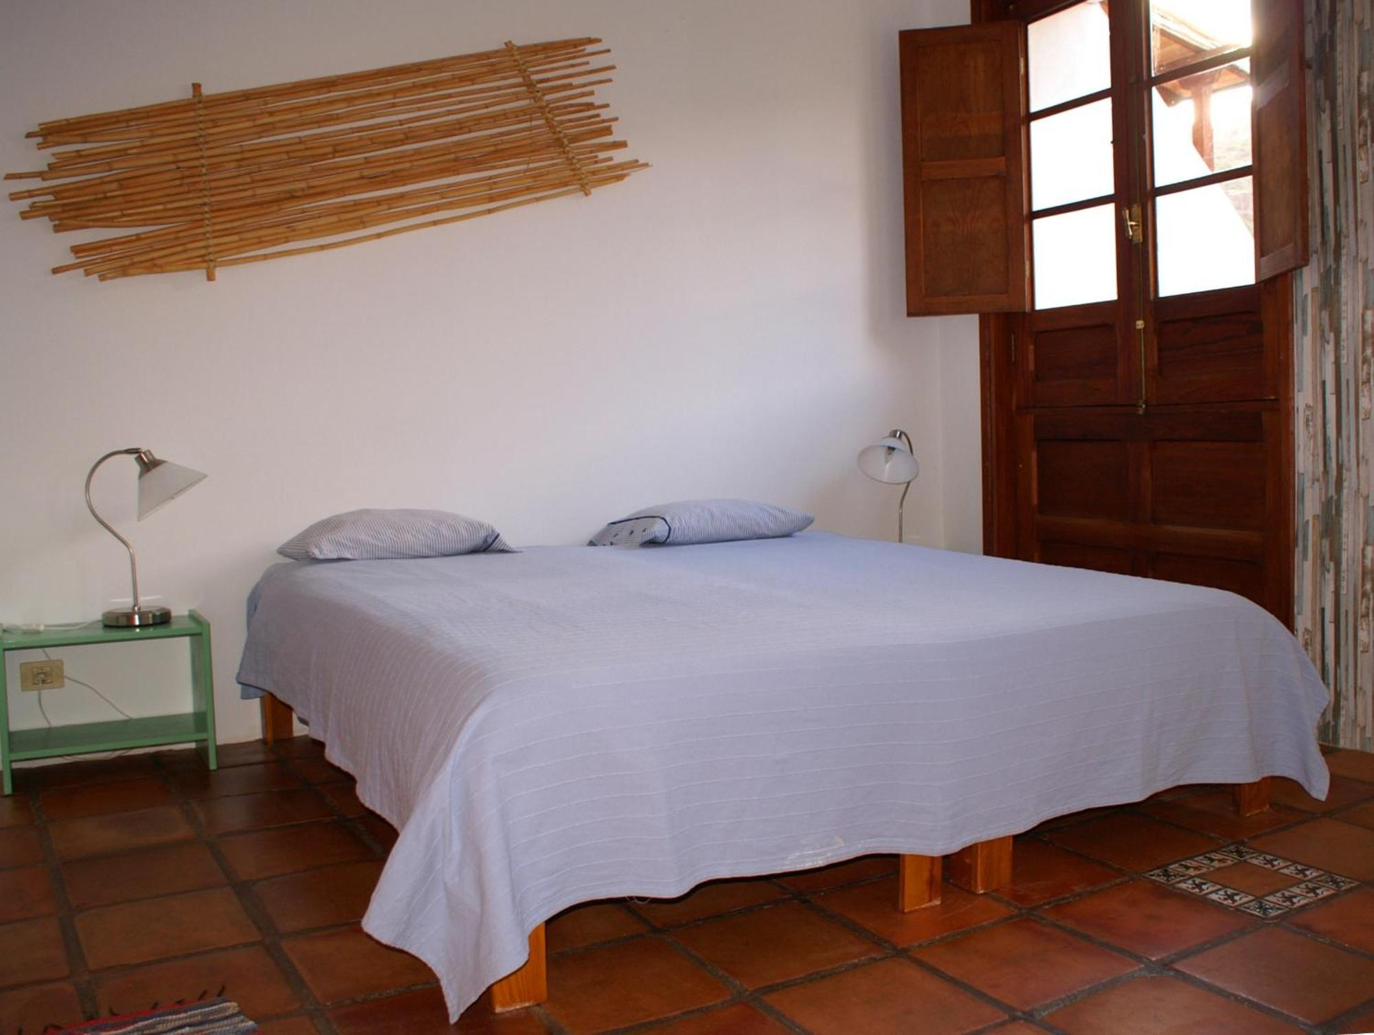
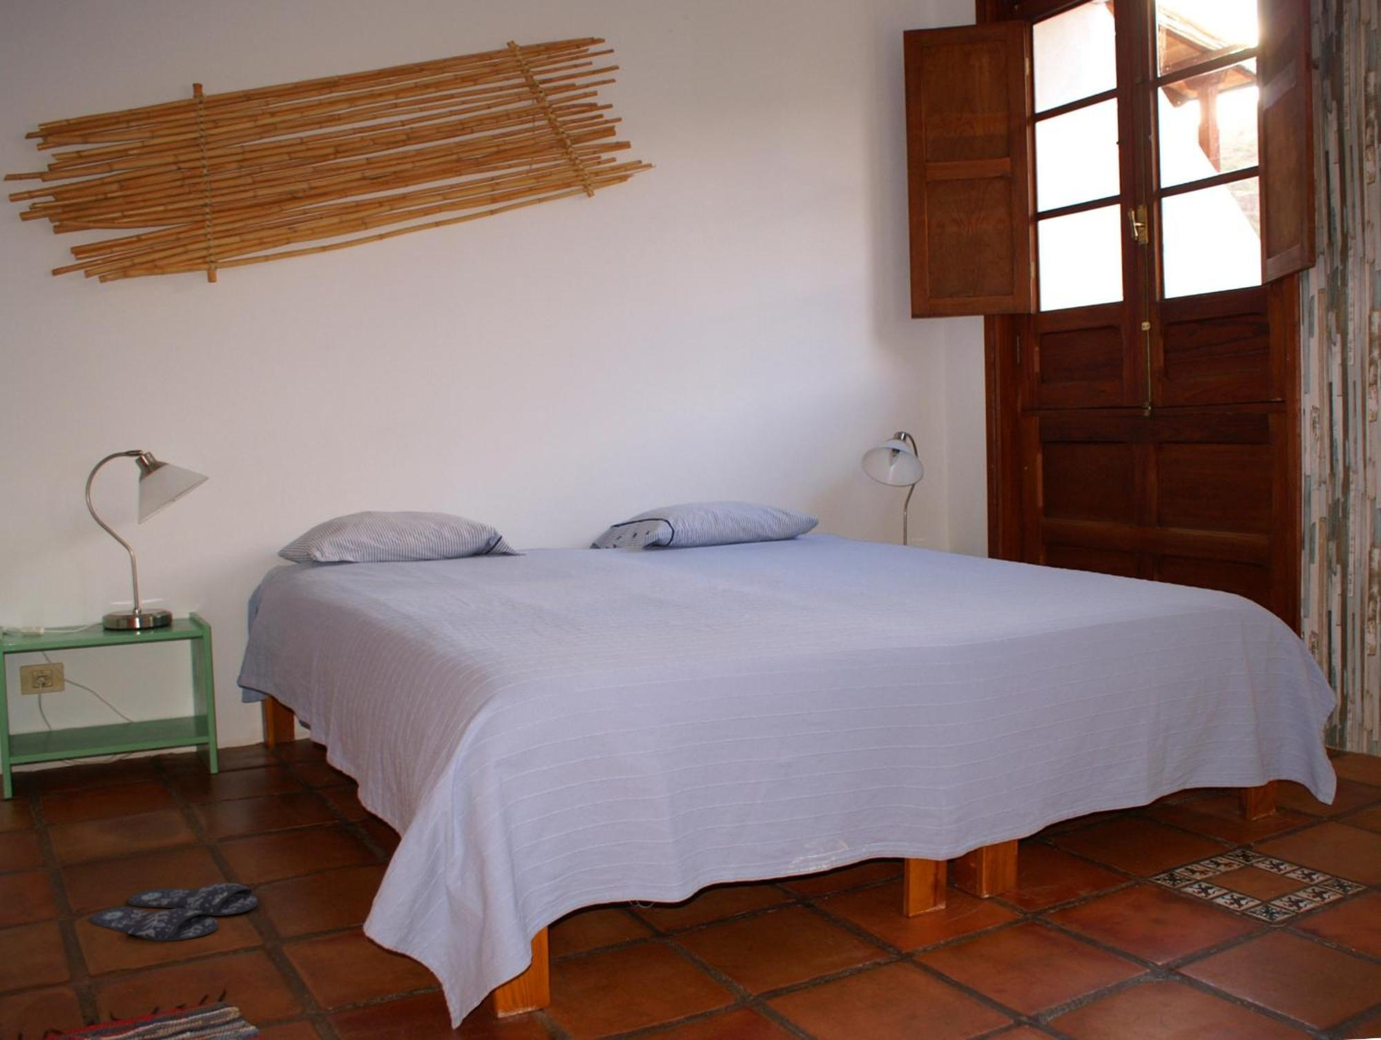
+ slippers [88,882,258,942]
